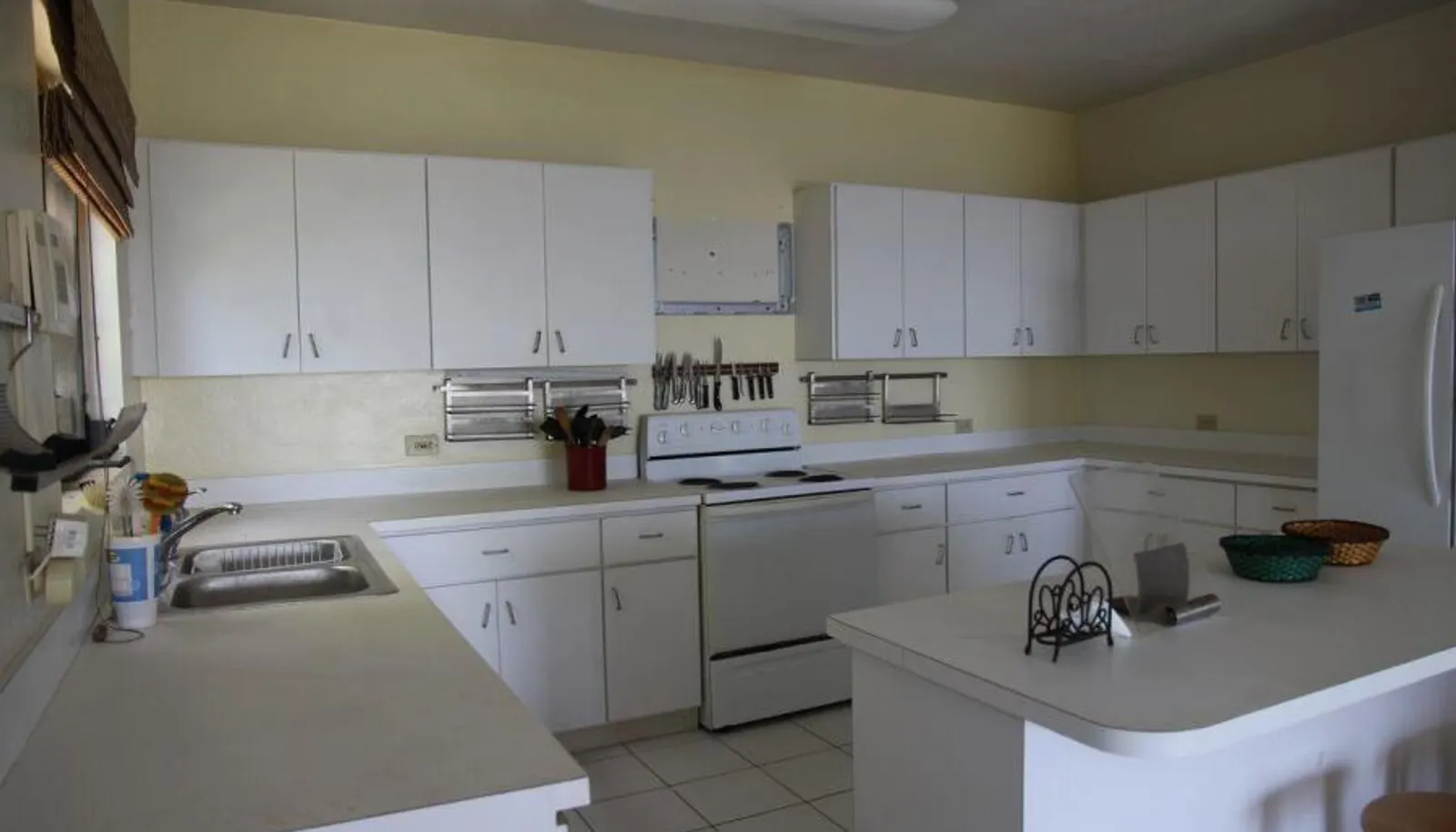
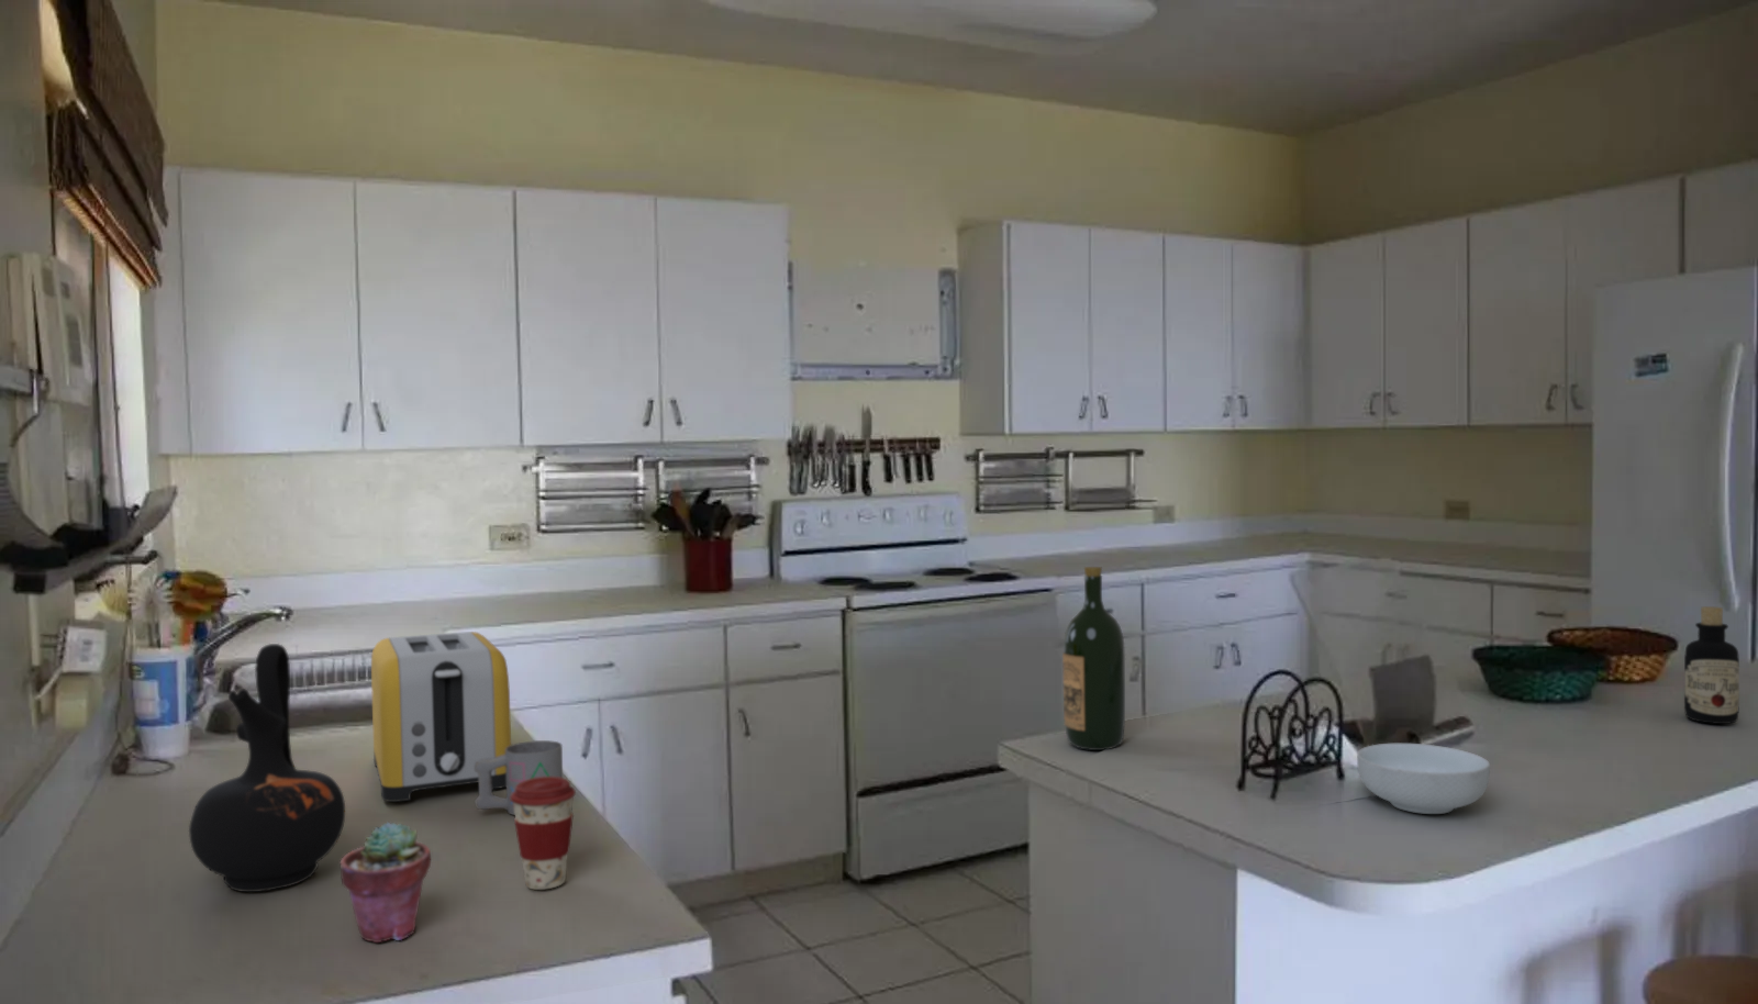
+ toaster [371,631,512,802]
+ bottle [1683,606,1740,725]
+ mug [473,740,564,816]
+ potted succulent [339,821,432,944]
+ coffee cup [510,777,577,891]
+ ceramic jug [188,643,347,893]
+ cereal bowl [1356,742,1491,815]
+ wine bottle [1061,566,1127,752]
